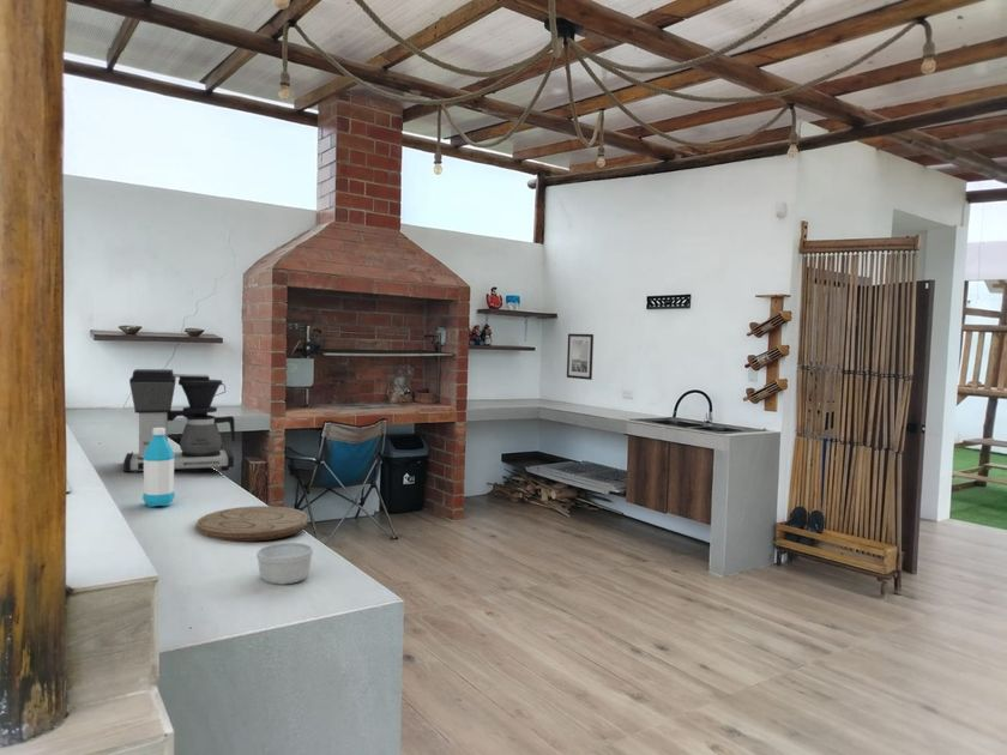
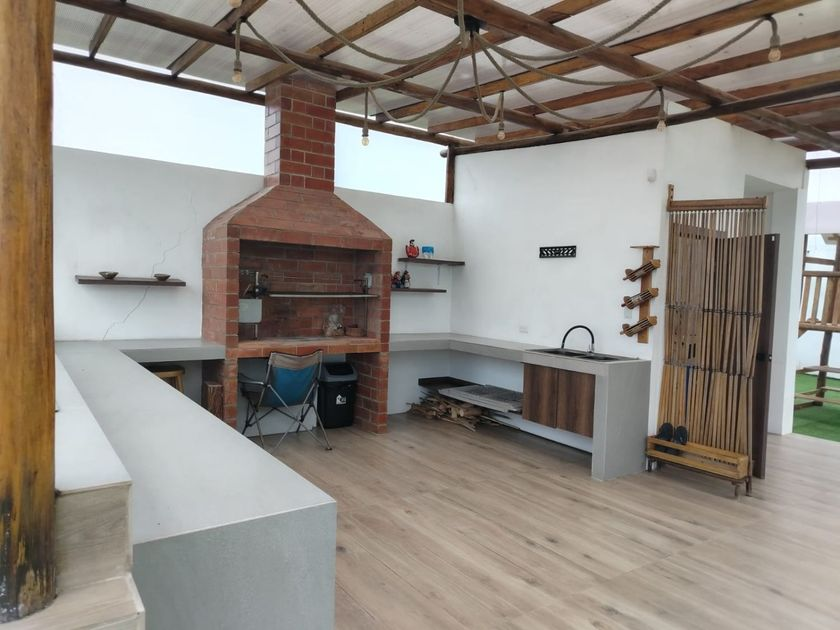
- wall art [566,333,595,381]
- coffee maker [122,368,236,475]
- water bottle [141,428,176,508]
- ramekin [255,540,314,586]
- cutting board [195,505,309,543]
